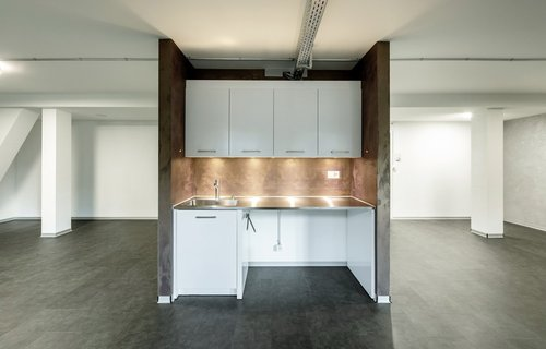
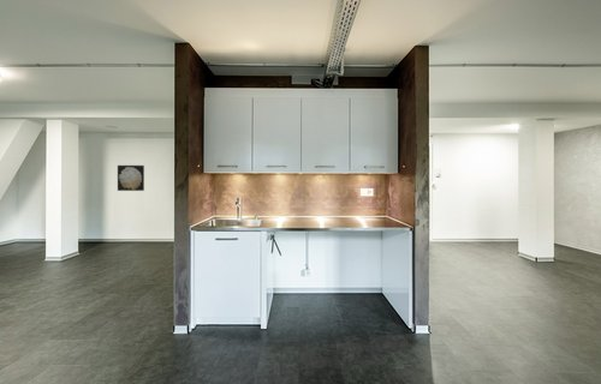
+ wall art [117,164,145,192]
